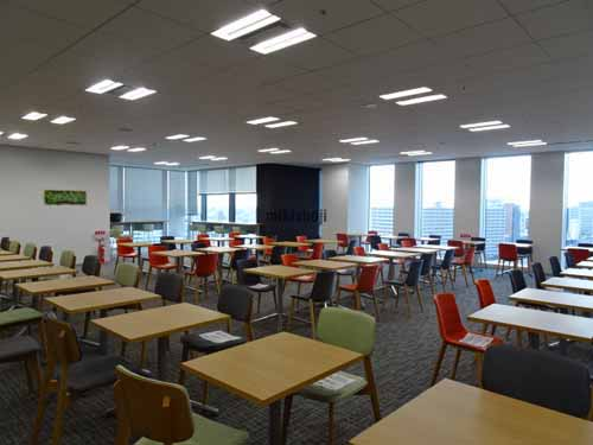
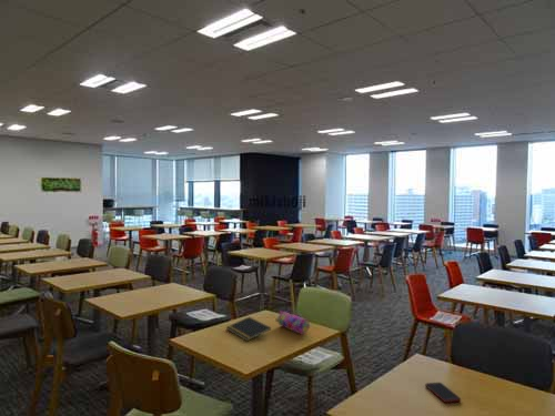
+ cell phone [424,382,462,404]
+ pencil case [275,310,311,335]
+ notepad [225,316,272,342]
